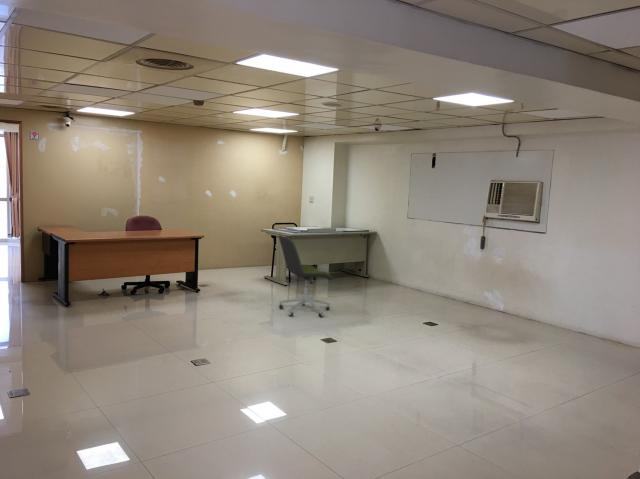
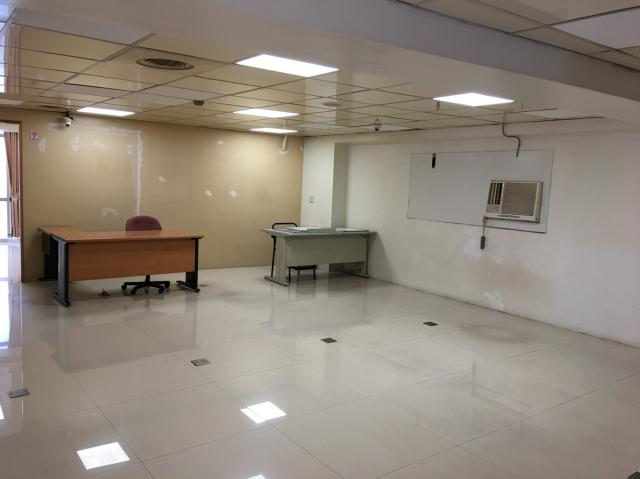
- office chair [277,234,334,318]
